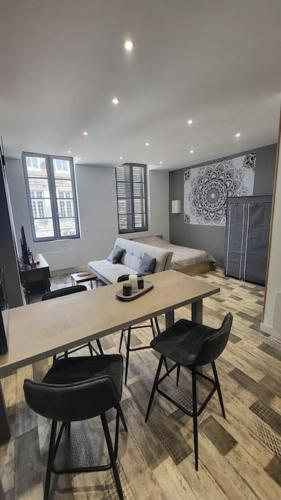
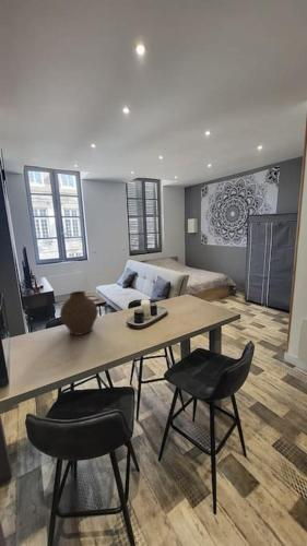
+ vase [59,290,99,336]
